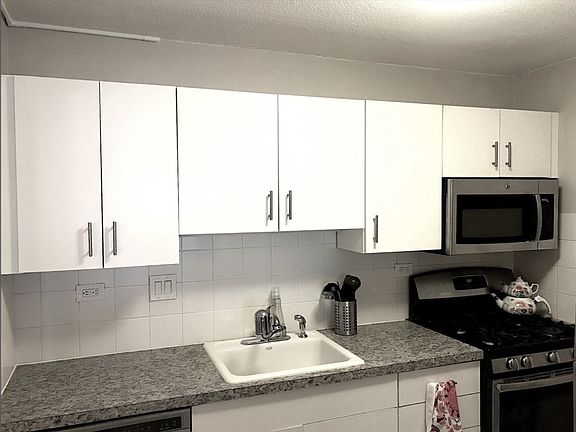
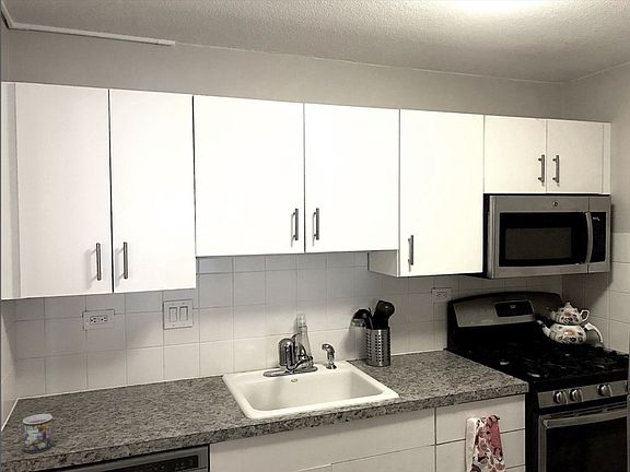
+ mug [22,413,54,453]
